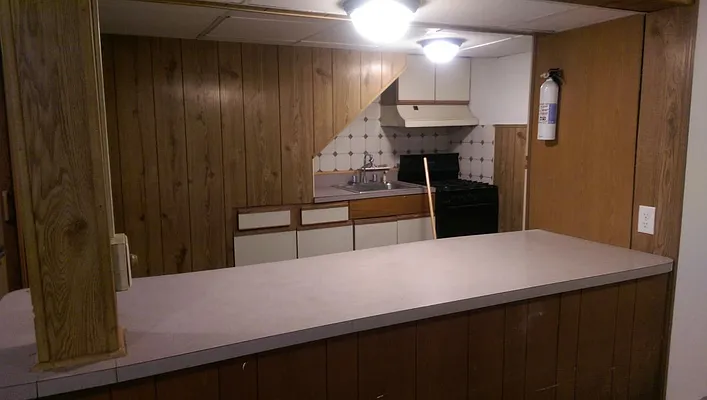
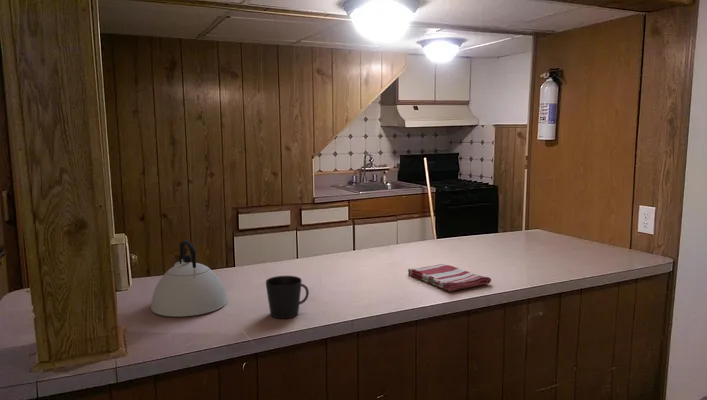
+ cup [265,275,310,319]
+ kettle [150,239,228,318]
+ dish towel [407,263,492,292]
